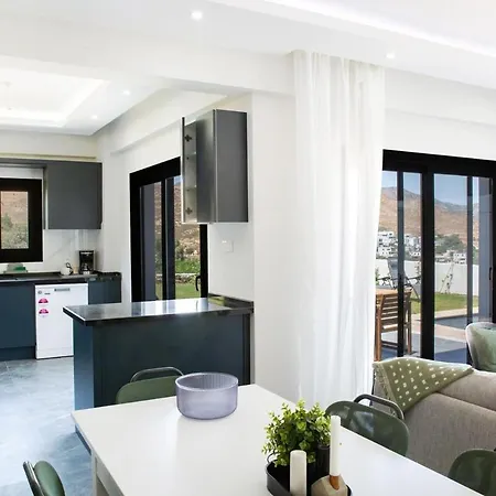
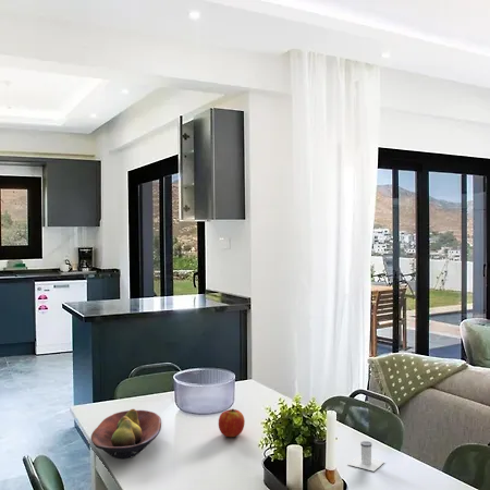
+ fruit bowl [90,408,162,460]
+ salt shaker [346,440,385,473]
+ apple [218,408,246,438]
